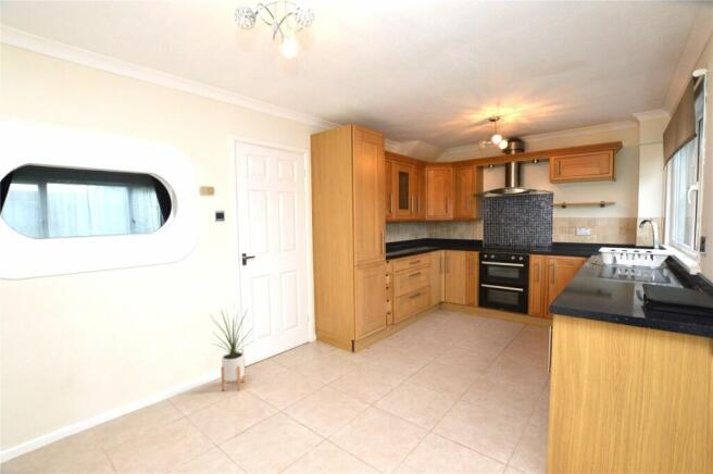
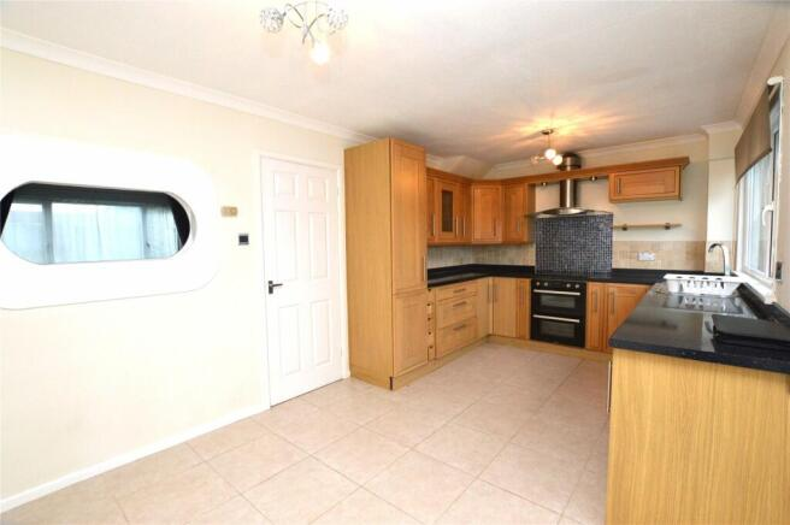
- house plant [209,302,254,391]
